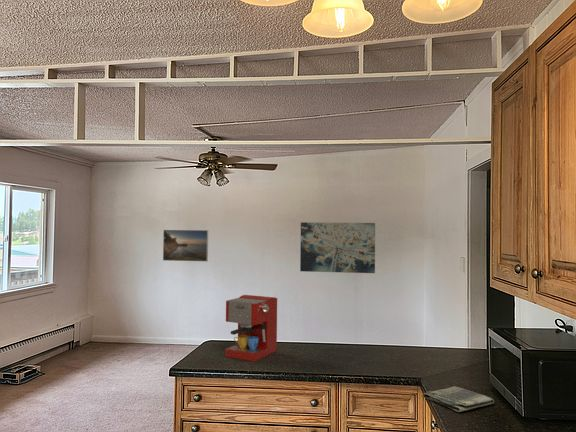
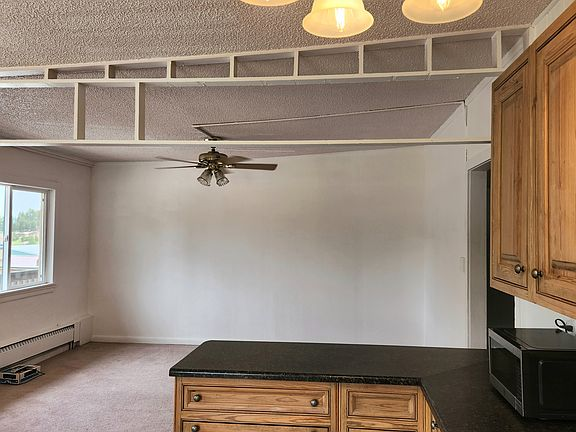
- wall art [299,221,376,274]
- dish towel [422,385,495,413]
- coffee maker [224,294,278,362]
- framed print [162,229,209,263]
